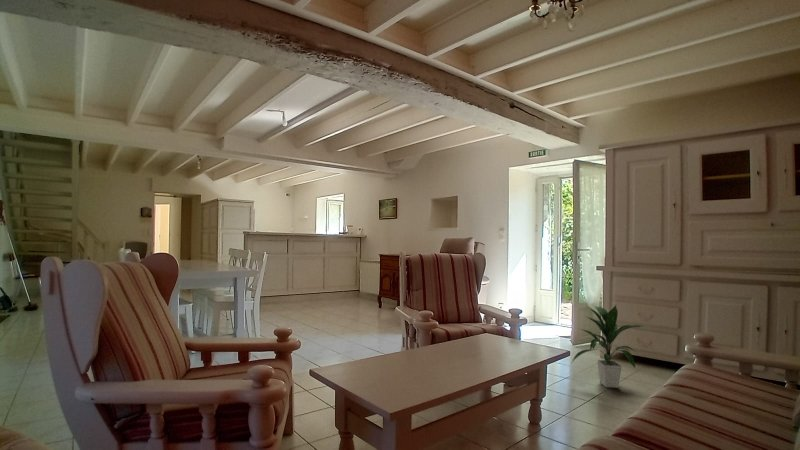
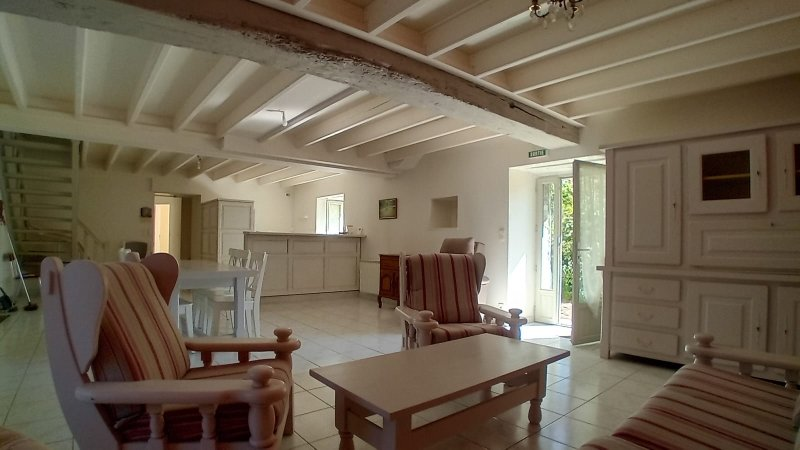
- indoor plant [571,304,646,389]
